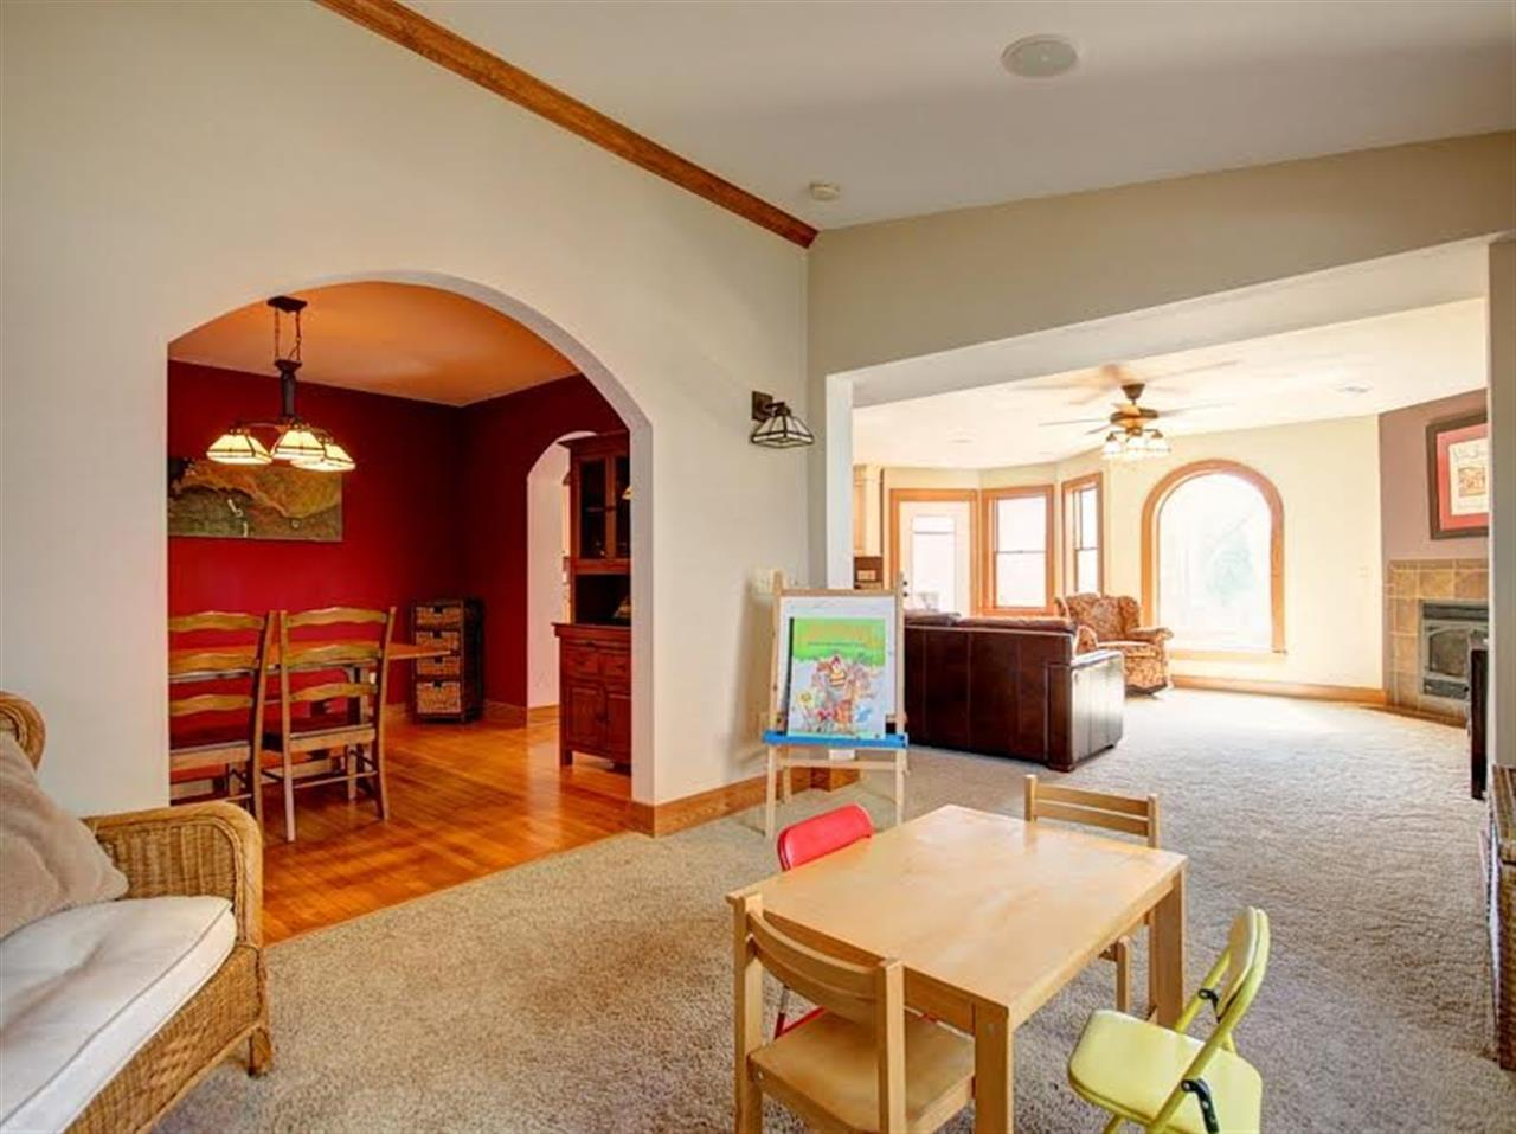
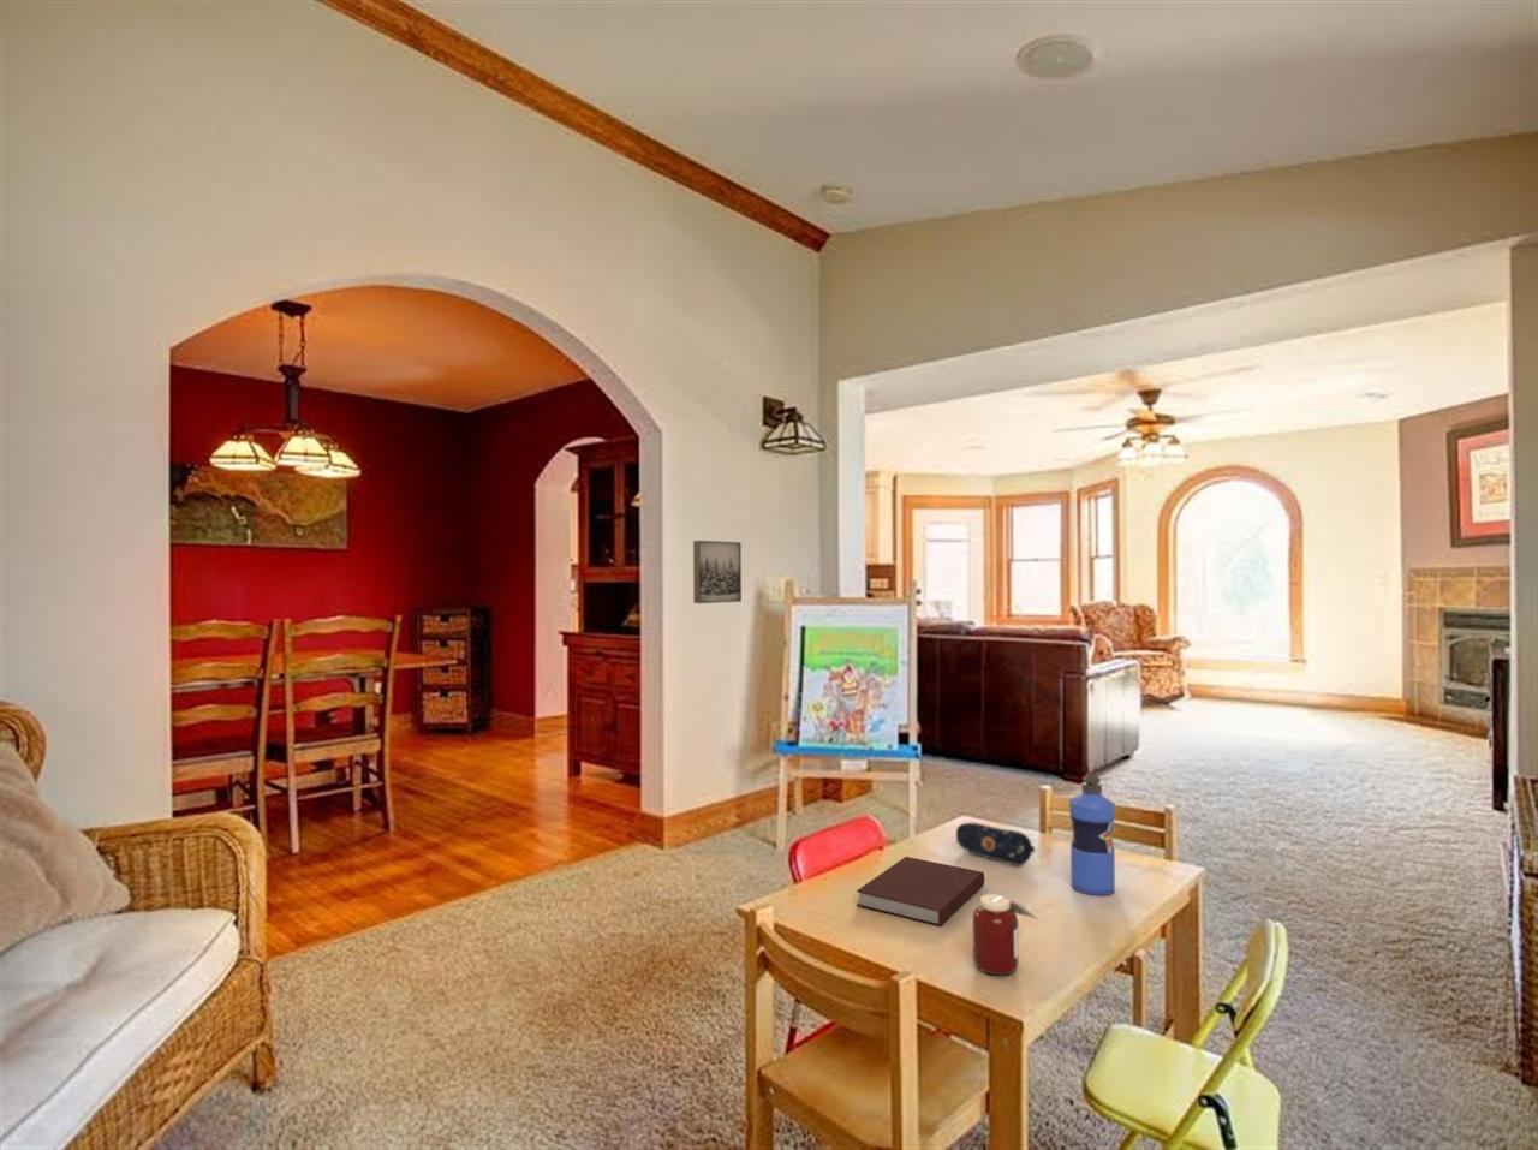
+ jar [973,890,1039,976]
+ notebook [855,855,986,928]
+ water bottle [1068,773,1116,896]
+ pencil case [956,821,1035,867]
+ wall art [692,540,743,604]
